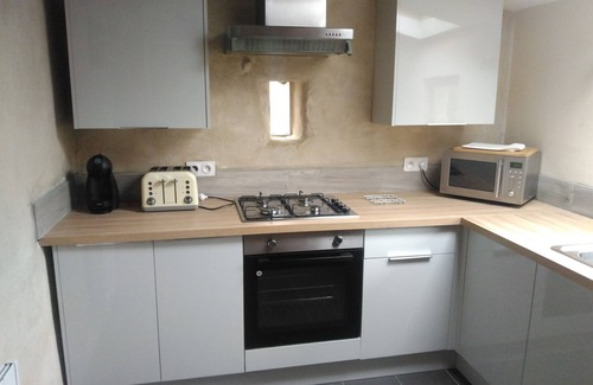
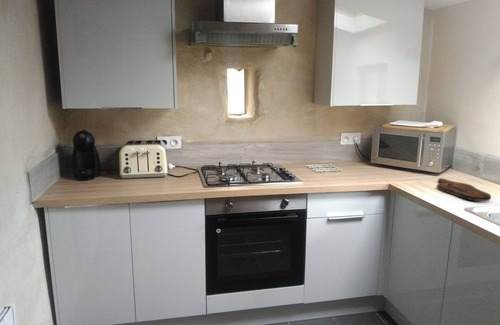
+ cutting board [436,177,492,202]
